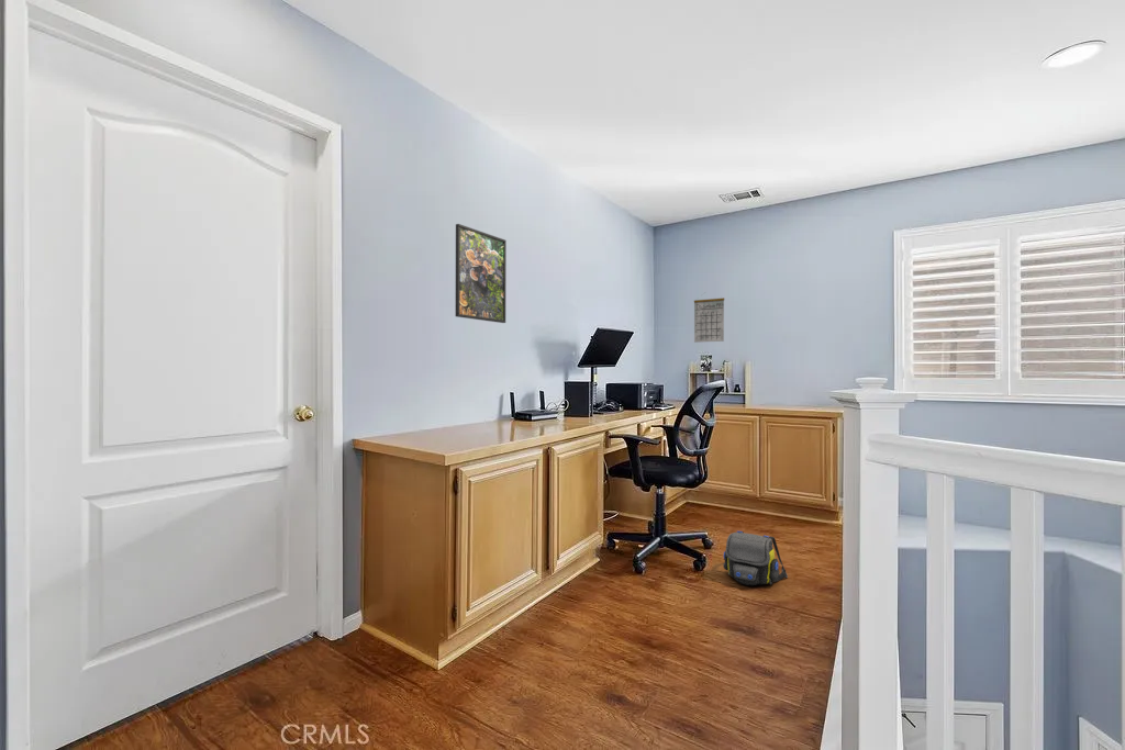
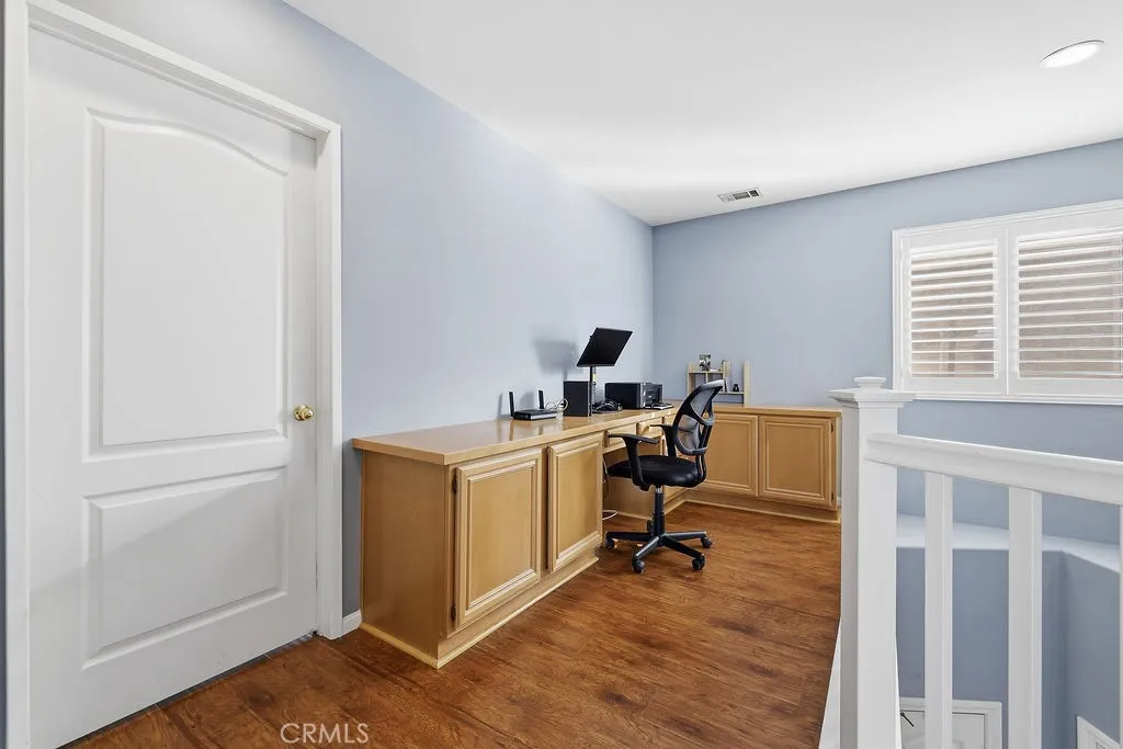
- shoulder bag [722,530,789,586]
- calendar [693,292,725,344]
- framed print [455,223,508,324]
